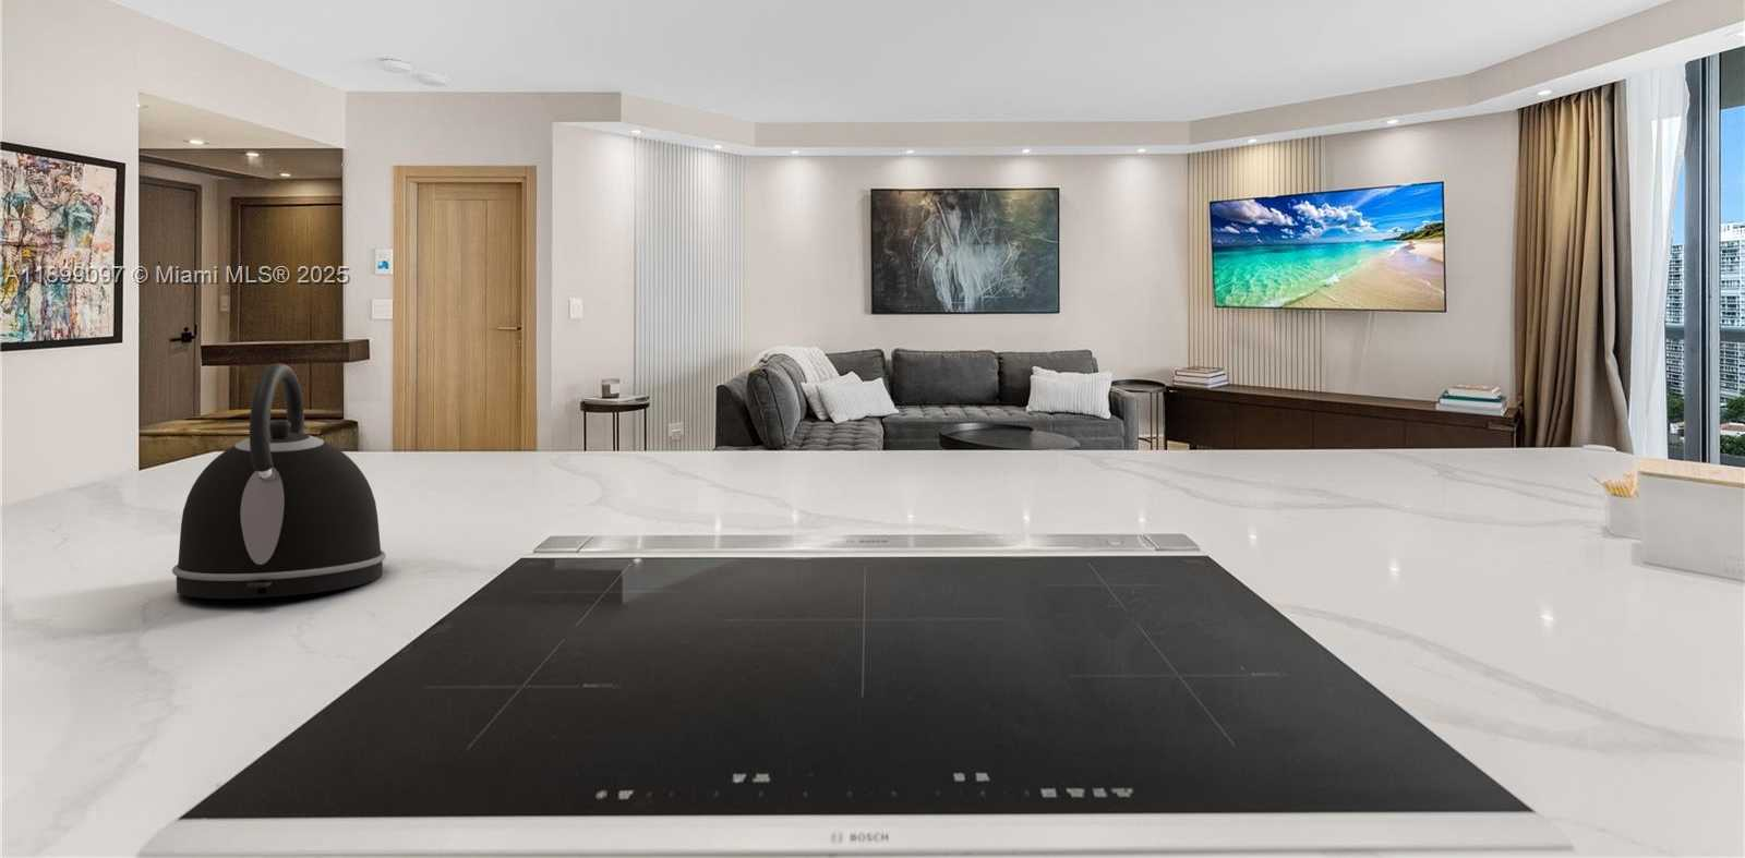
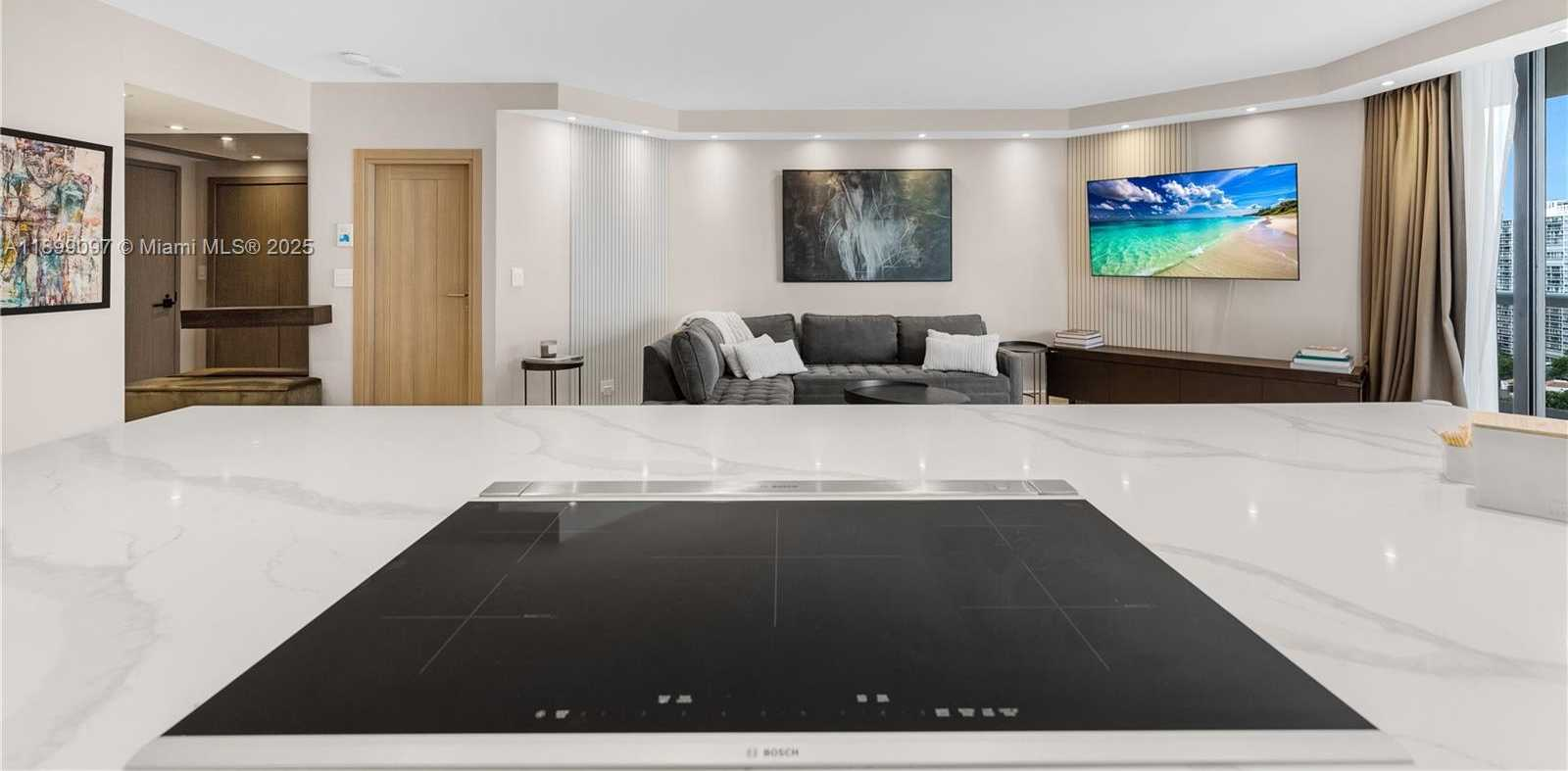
- kettle [171,362,387,600]
